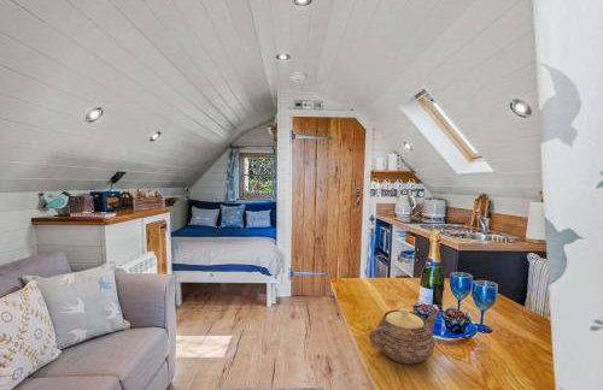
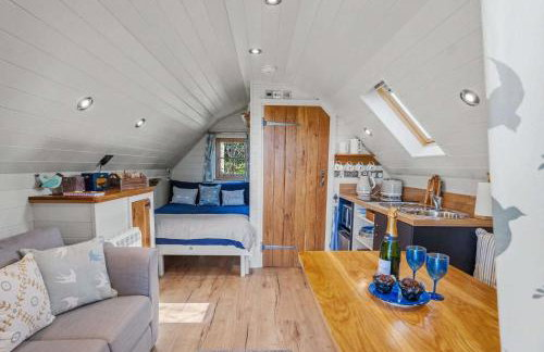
- teapot [368,307,440,365]
